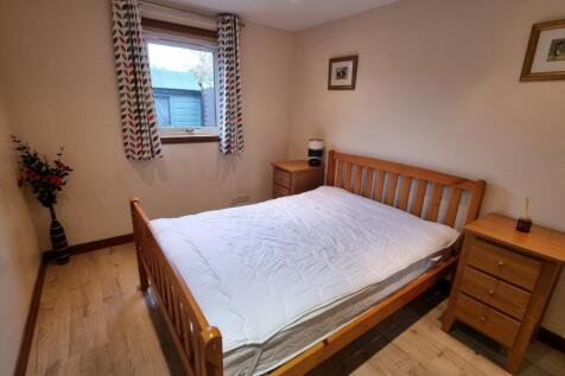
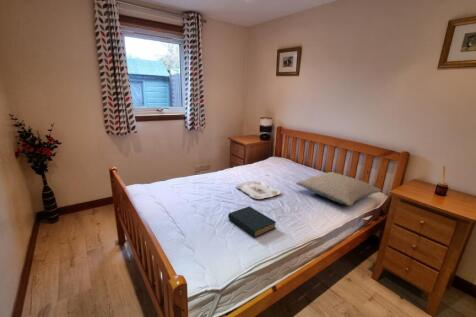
+ hardback book [227,205,277,238]
+ serving tray [235,180,282,200]
+ pillow [295,171,383,207]
